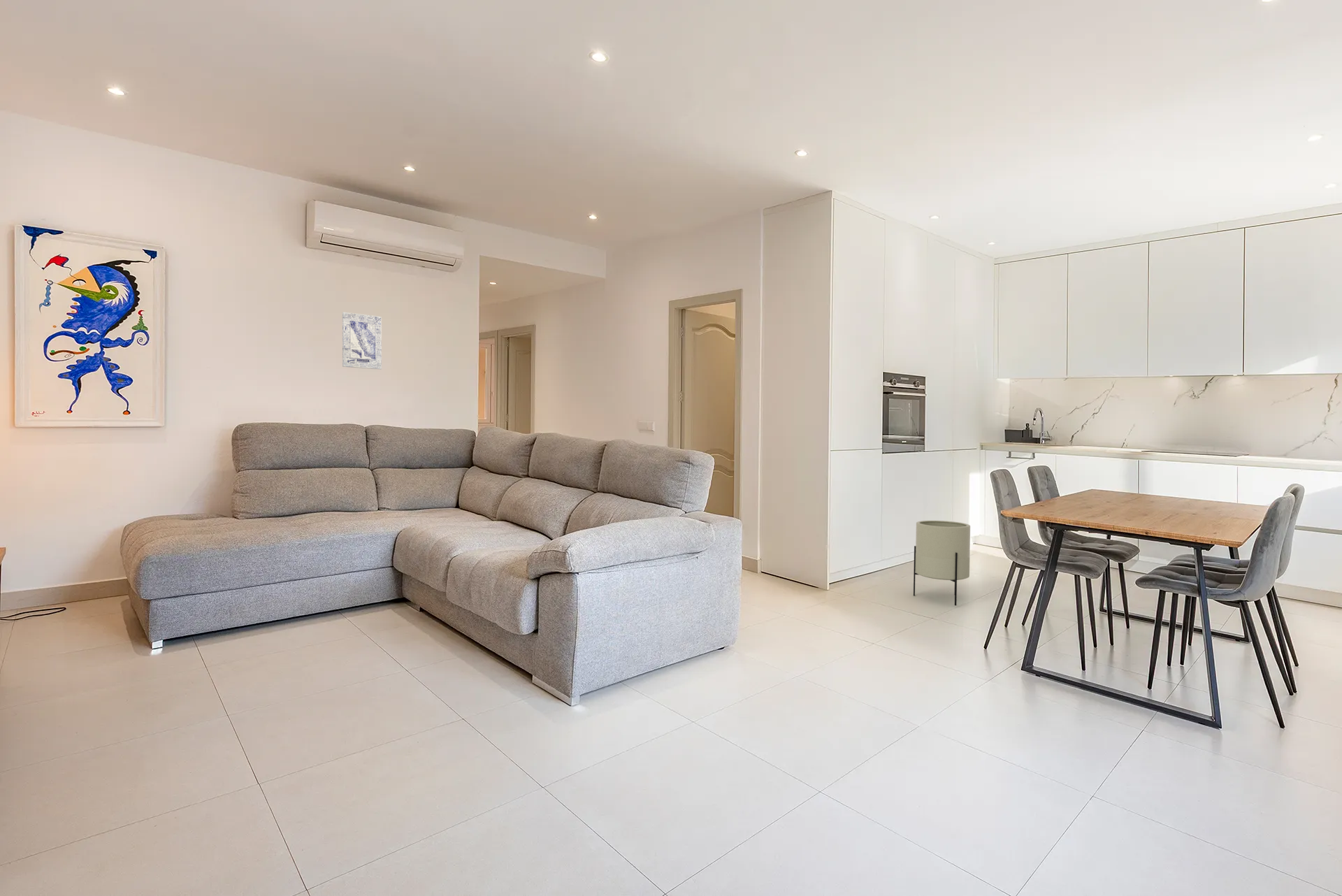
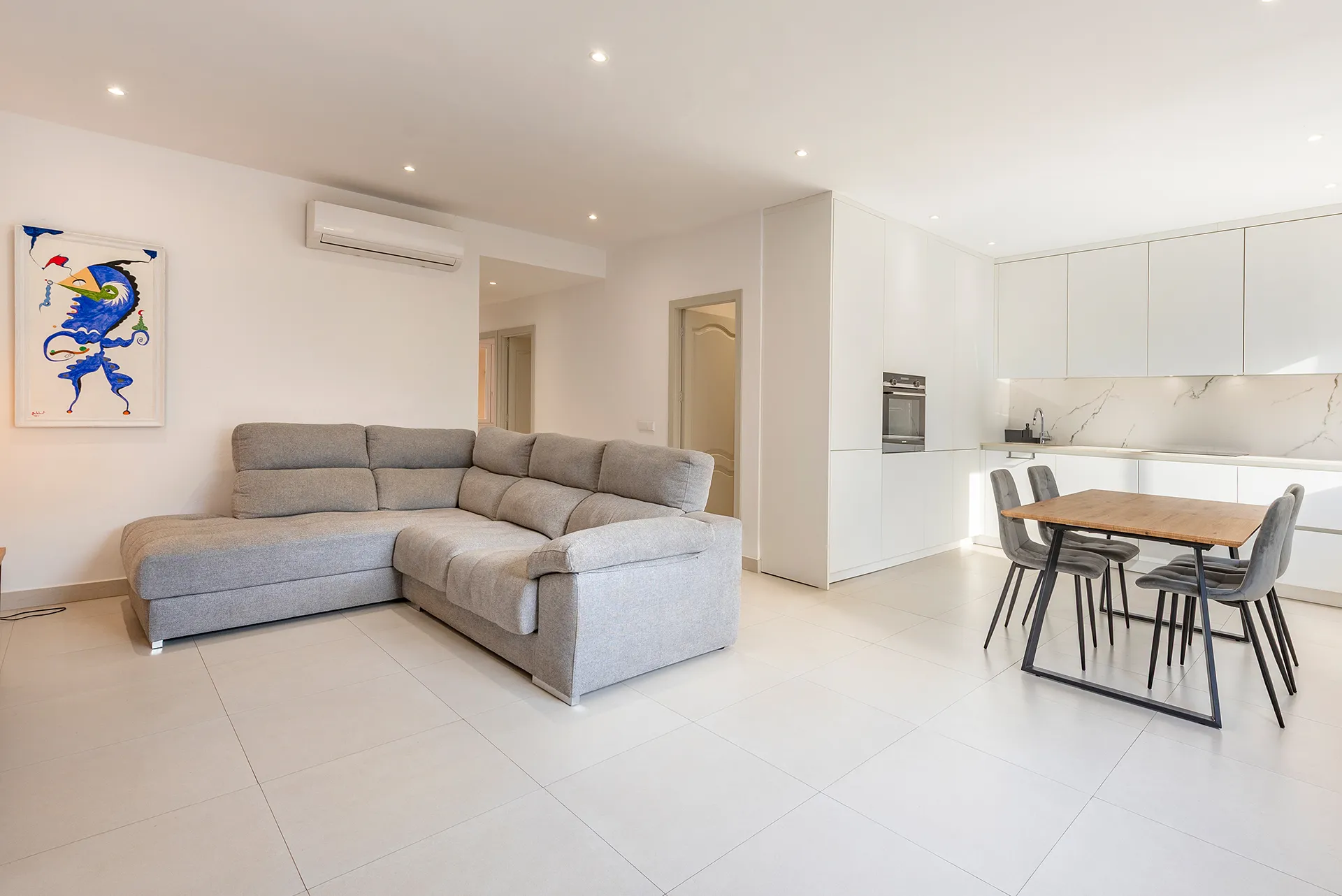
- wall art [342,311,382,370]
- planter [913,520,971,606]
